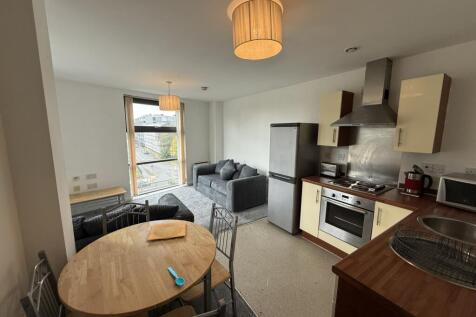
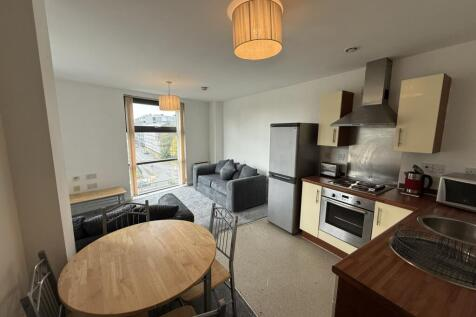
- spoon [167,266,186,287]
- plate [146,220,187,241]
